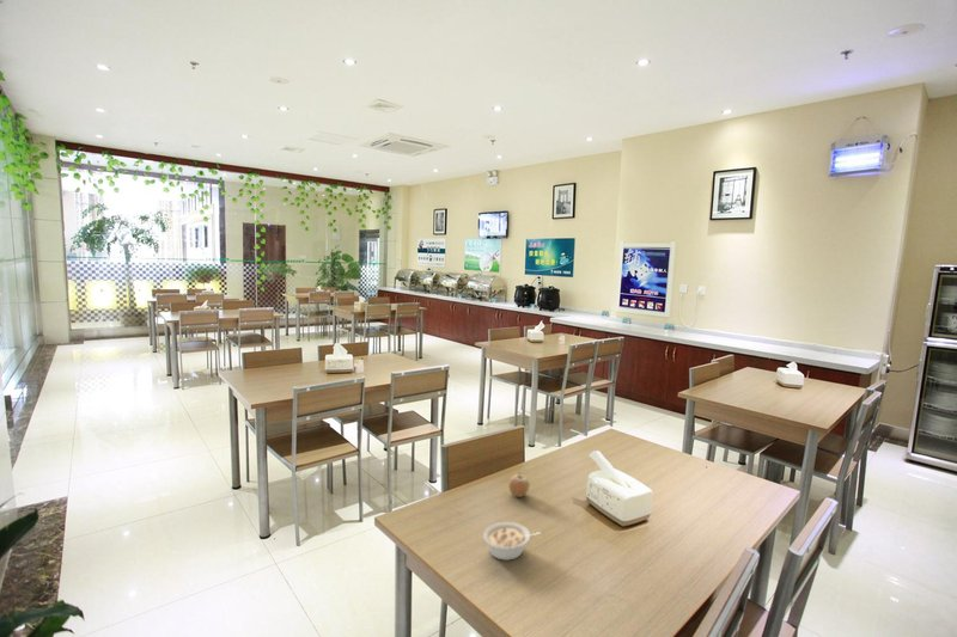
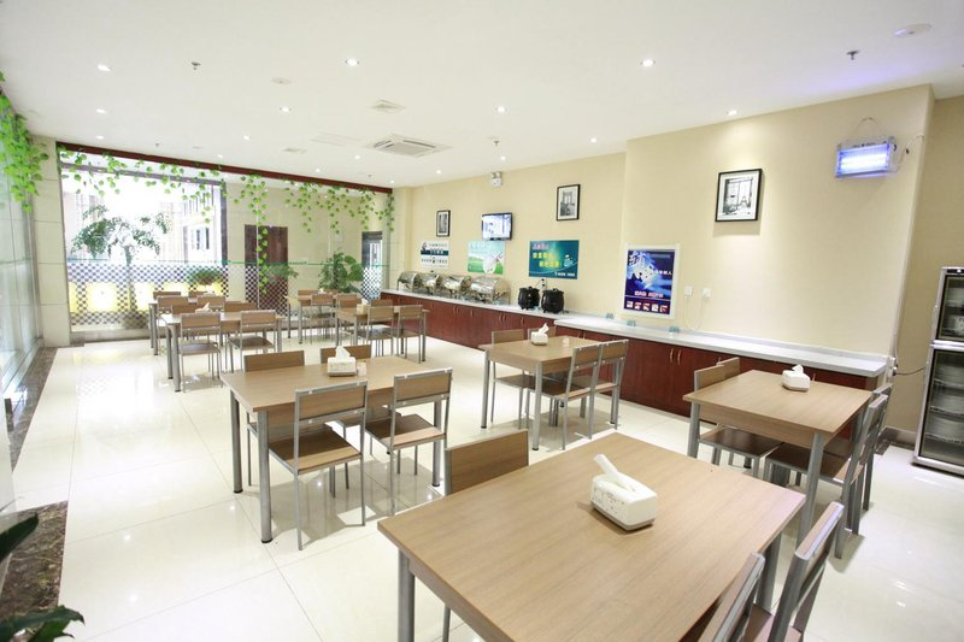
- fruit [507,471,531,498]
- legume [482,521,542,562]
